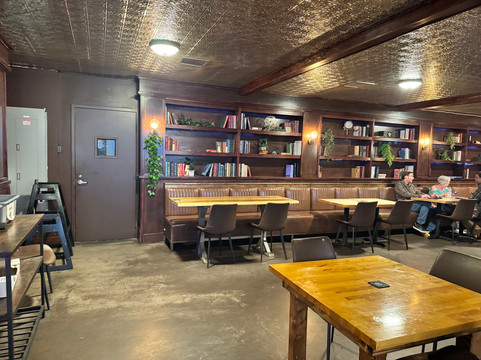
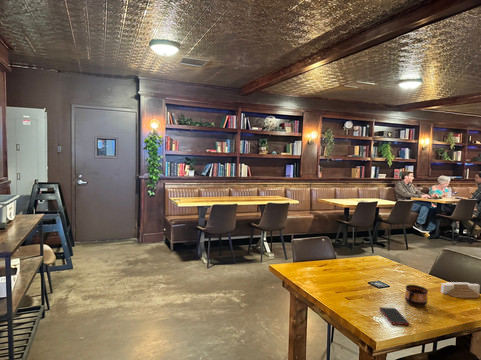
+ cup [404,284,429,308]
+ cell phone [378,306,410,326]
+ architectural model [440,281,481,299]
